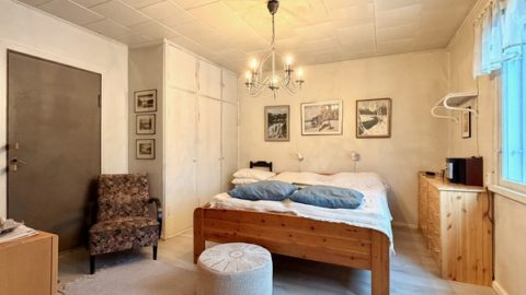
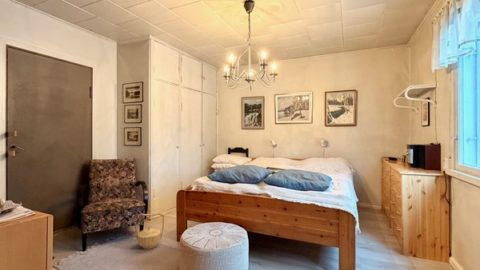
+ basket [134,212,165,250]
